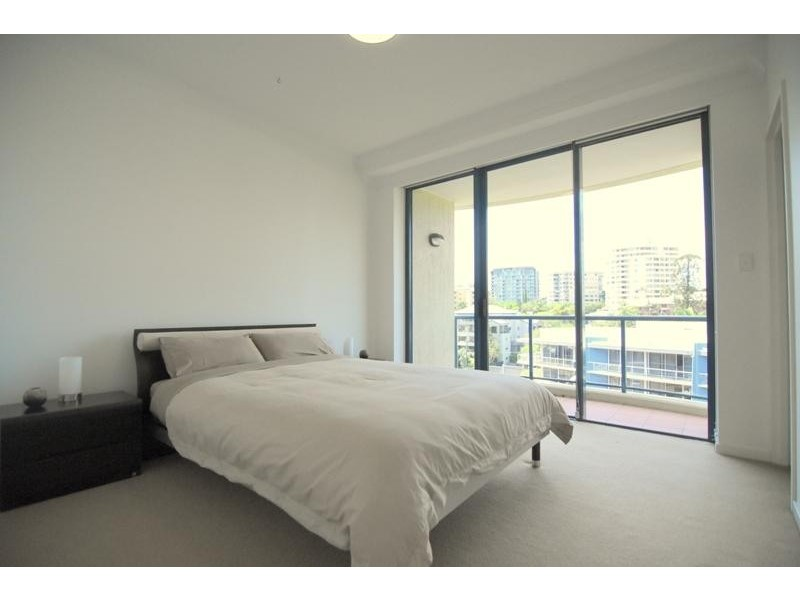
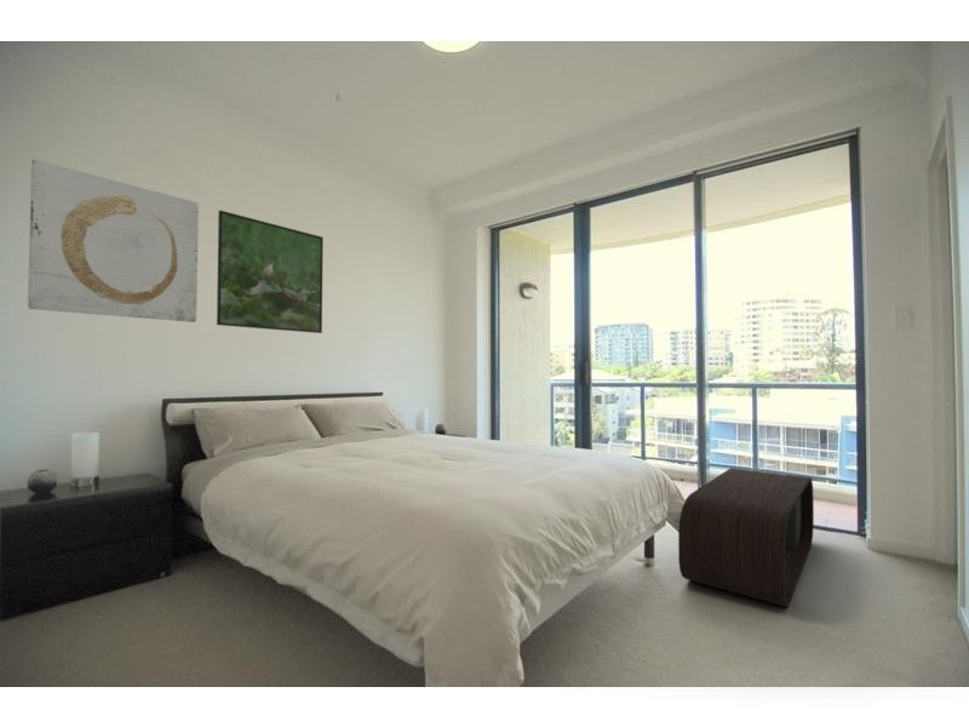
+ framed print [216,210,325,334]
+ coffee table [677,466,815,608]
+ wall art [27,159,200,324]
